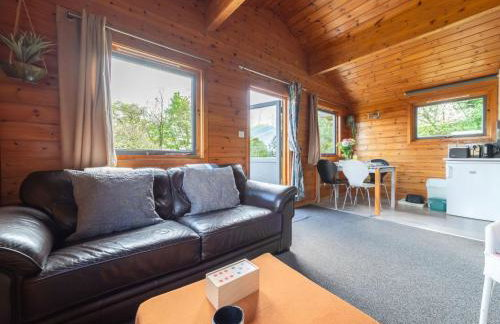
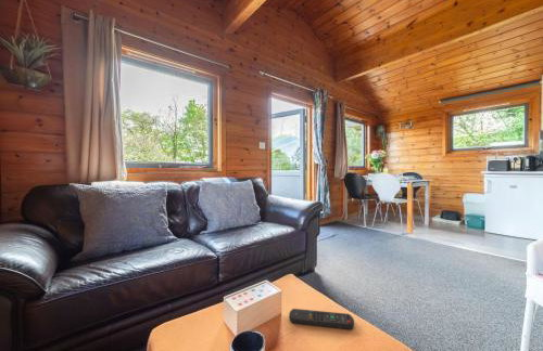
+ remote control [288,308,355,330]
